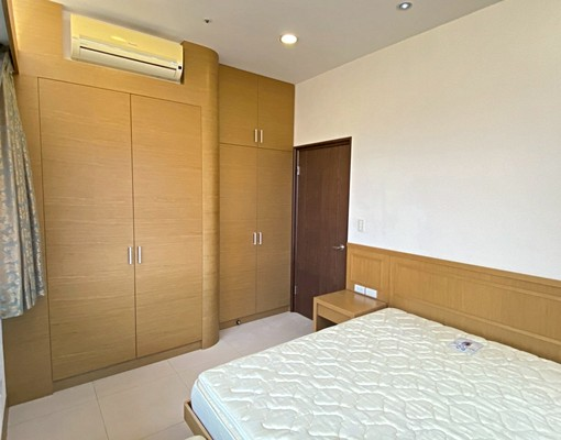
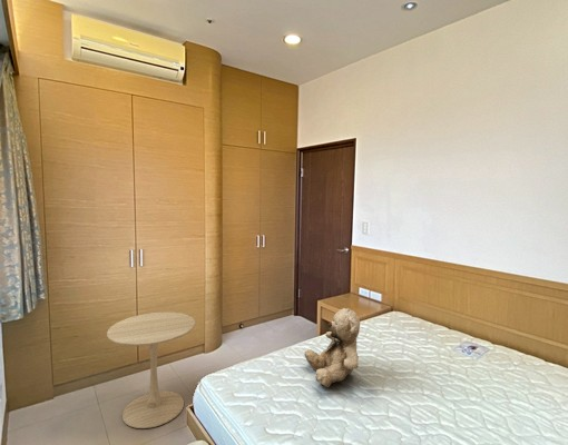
+ side table [106,312,196,429]
+ teddy bear [303,307,361,388]
